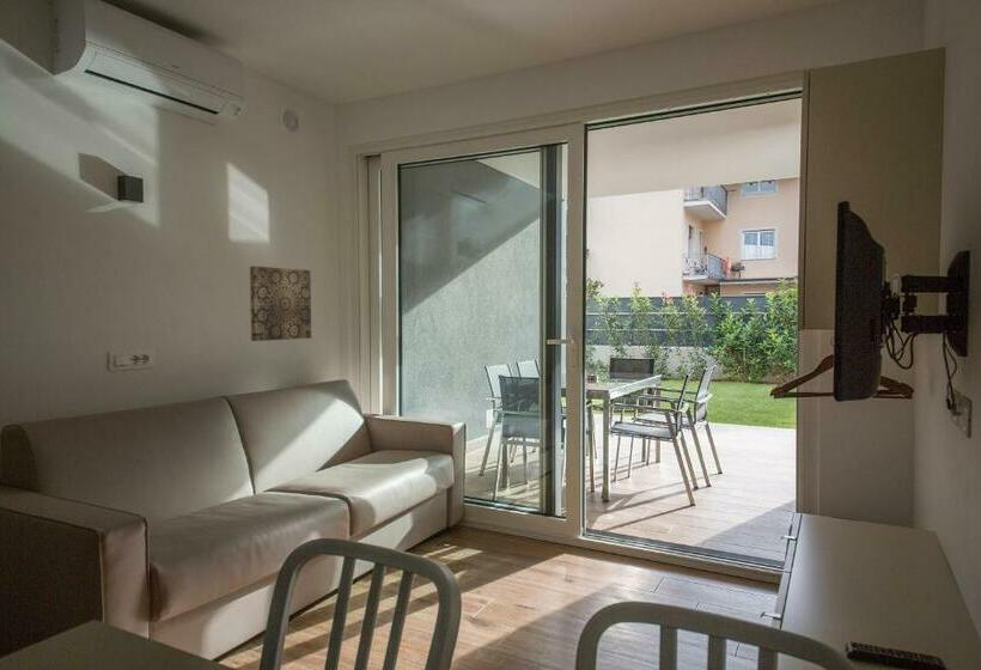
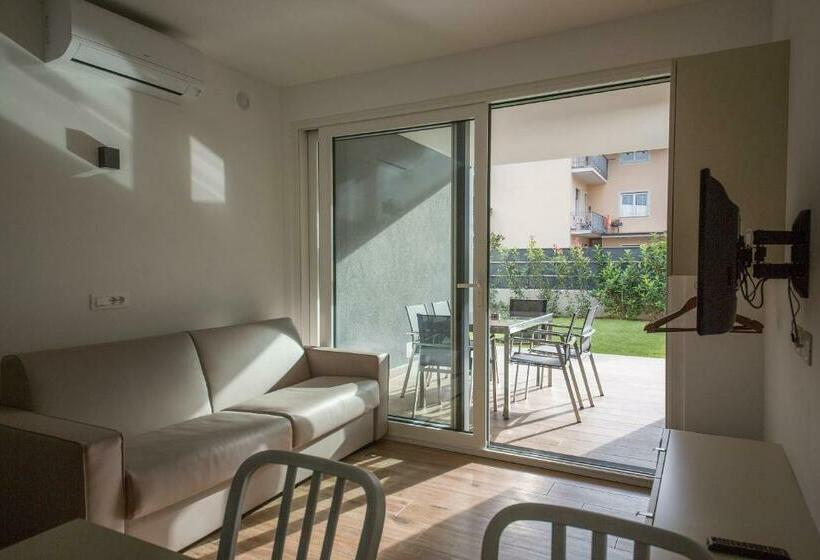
- wall art [249,266,312,342]
